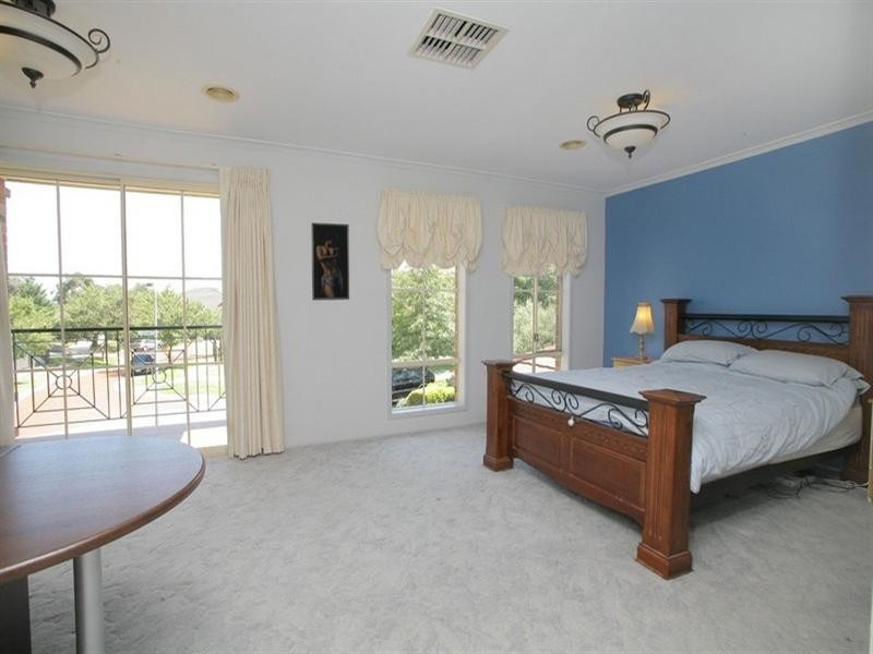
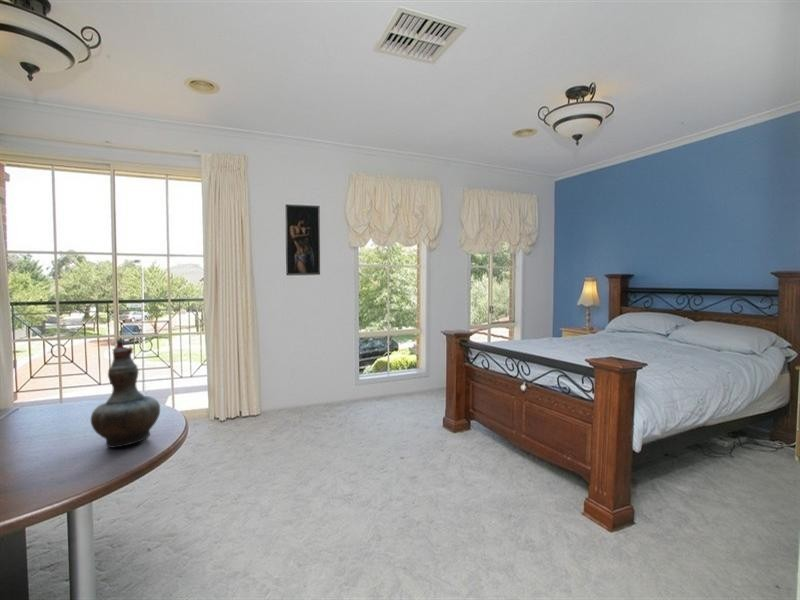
+ decorative vase [90,337,161,449]
